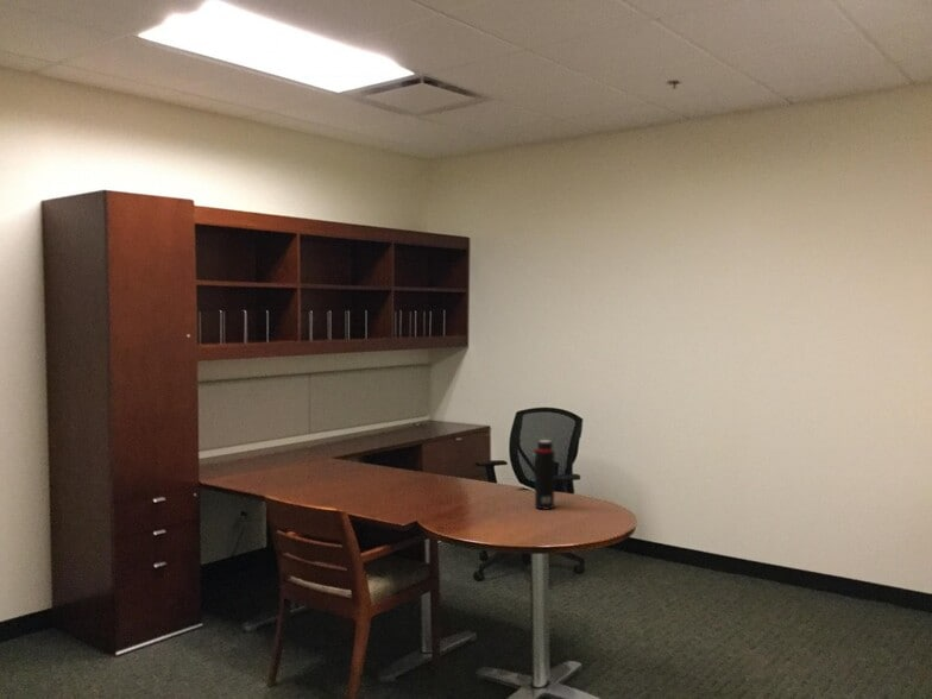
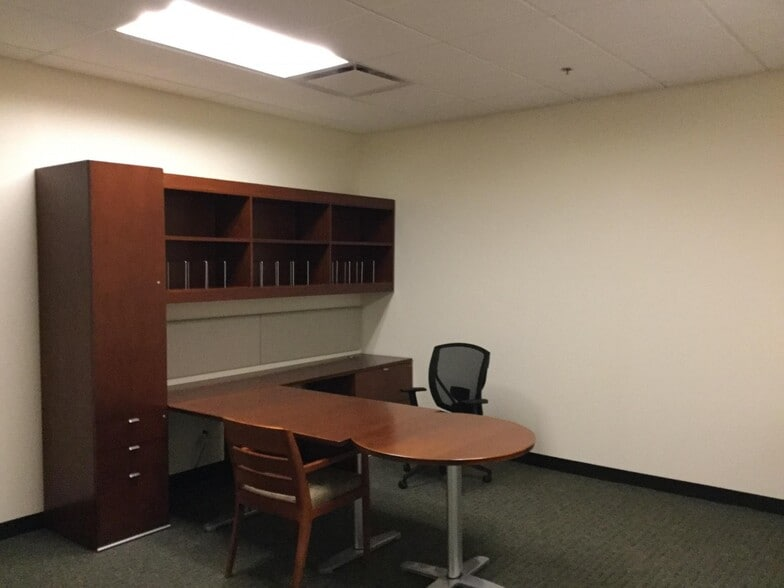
- water bottle [530,439,555,511]
